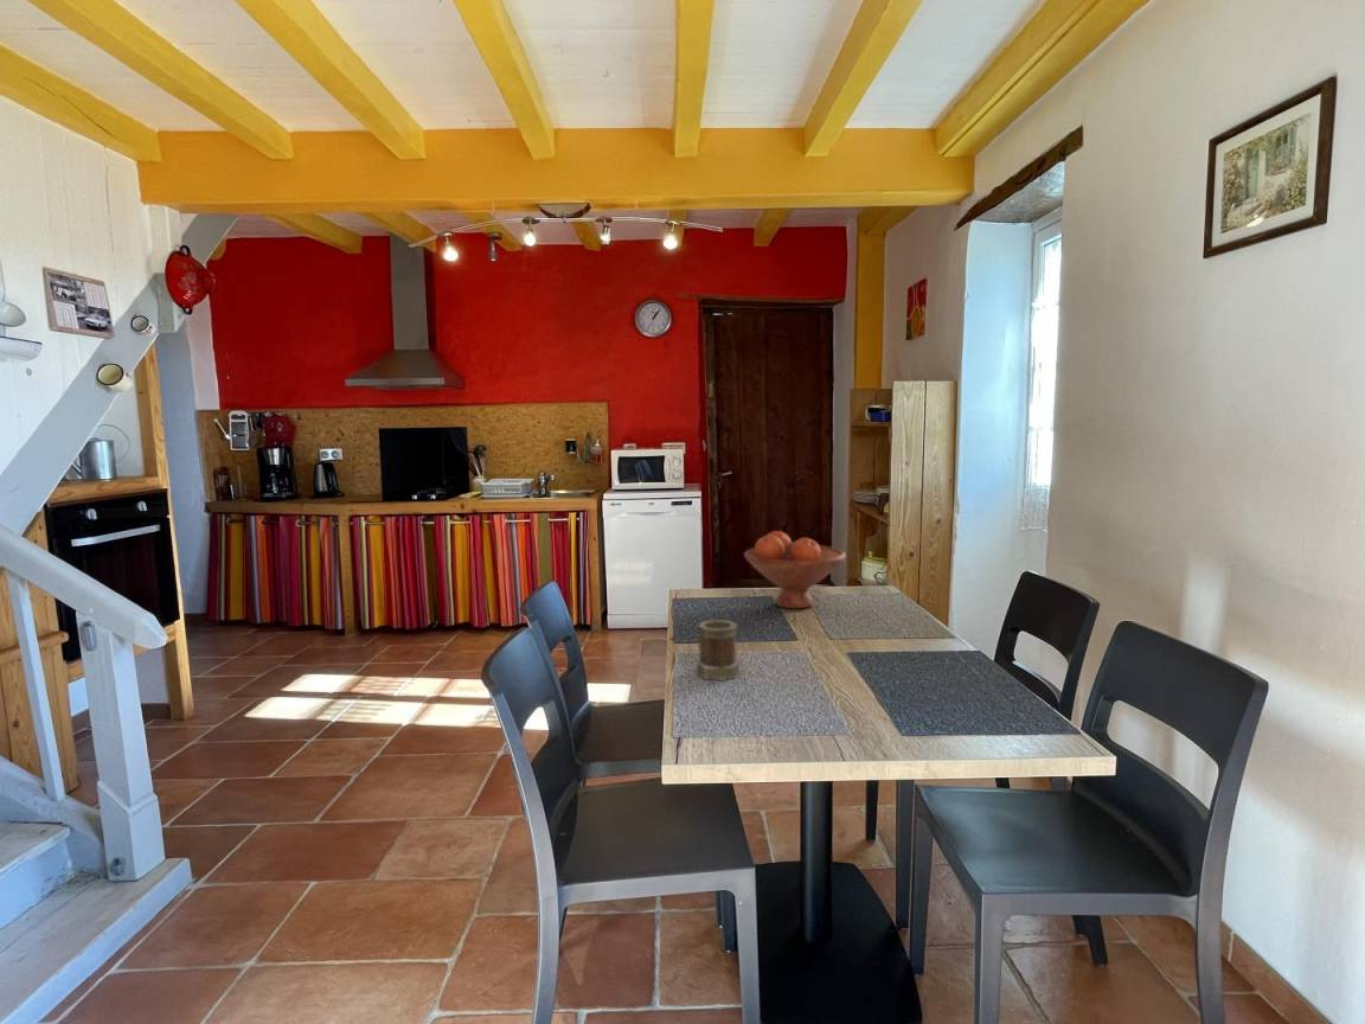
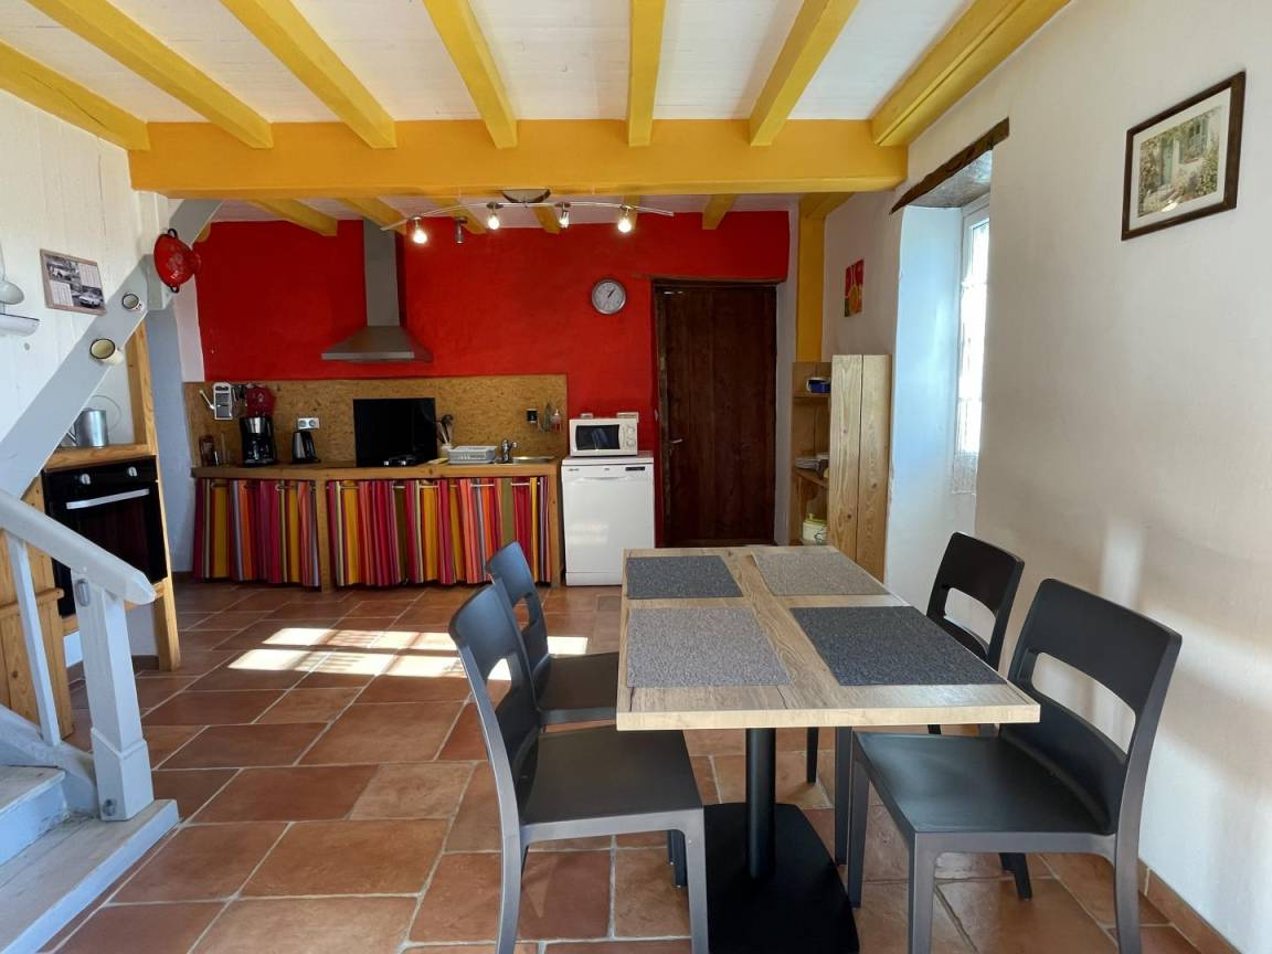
- fruit bowl [743,530,847,609]
- mug [696,619,741,681]
